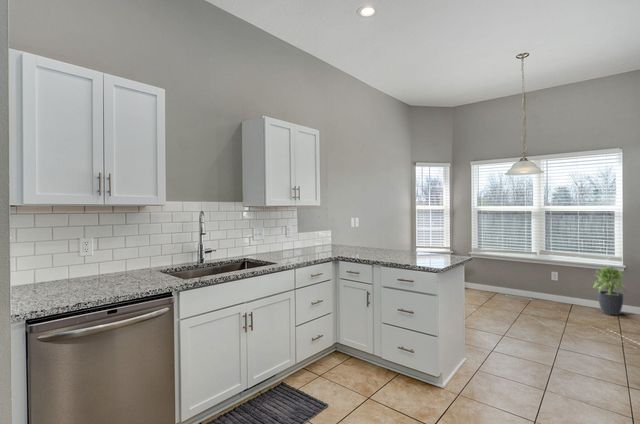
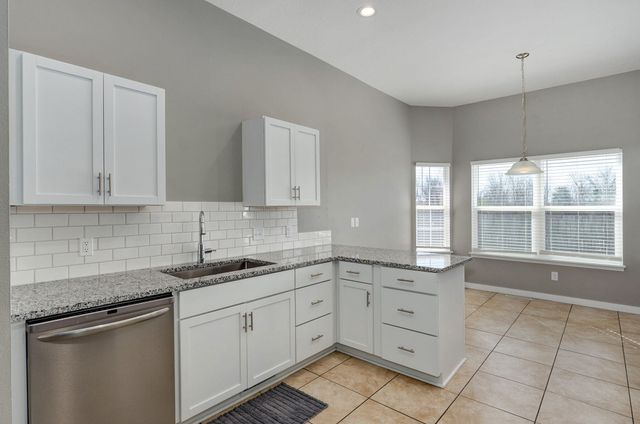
- potted plant [590,265,628,316]
